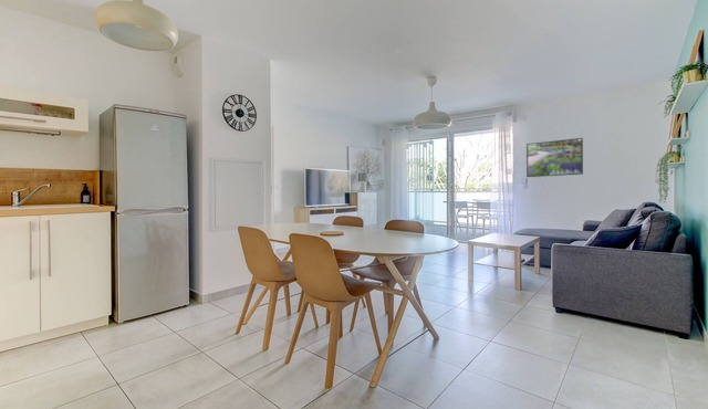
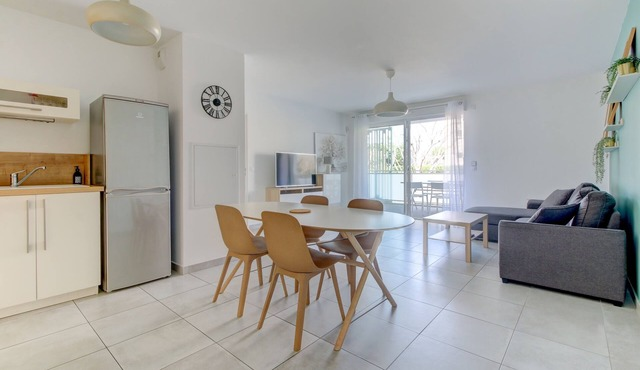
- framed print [525,137,584,178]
